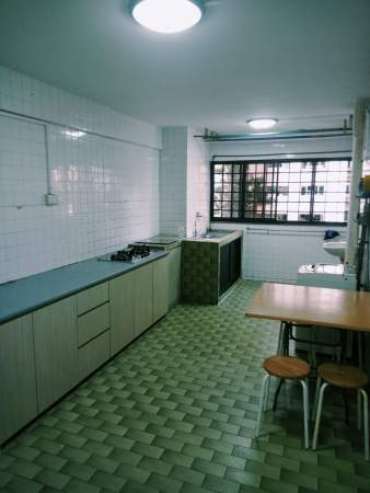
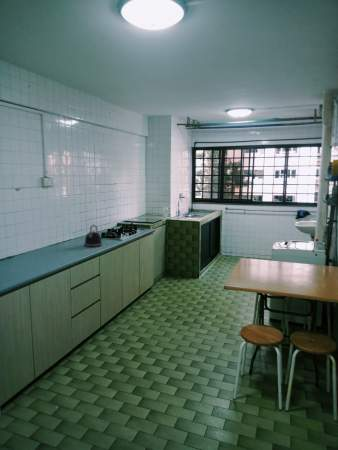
+ kettle [84,224,103,248]
